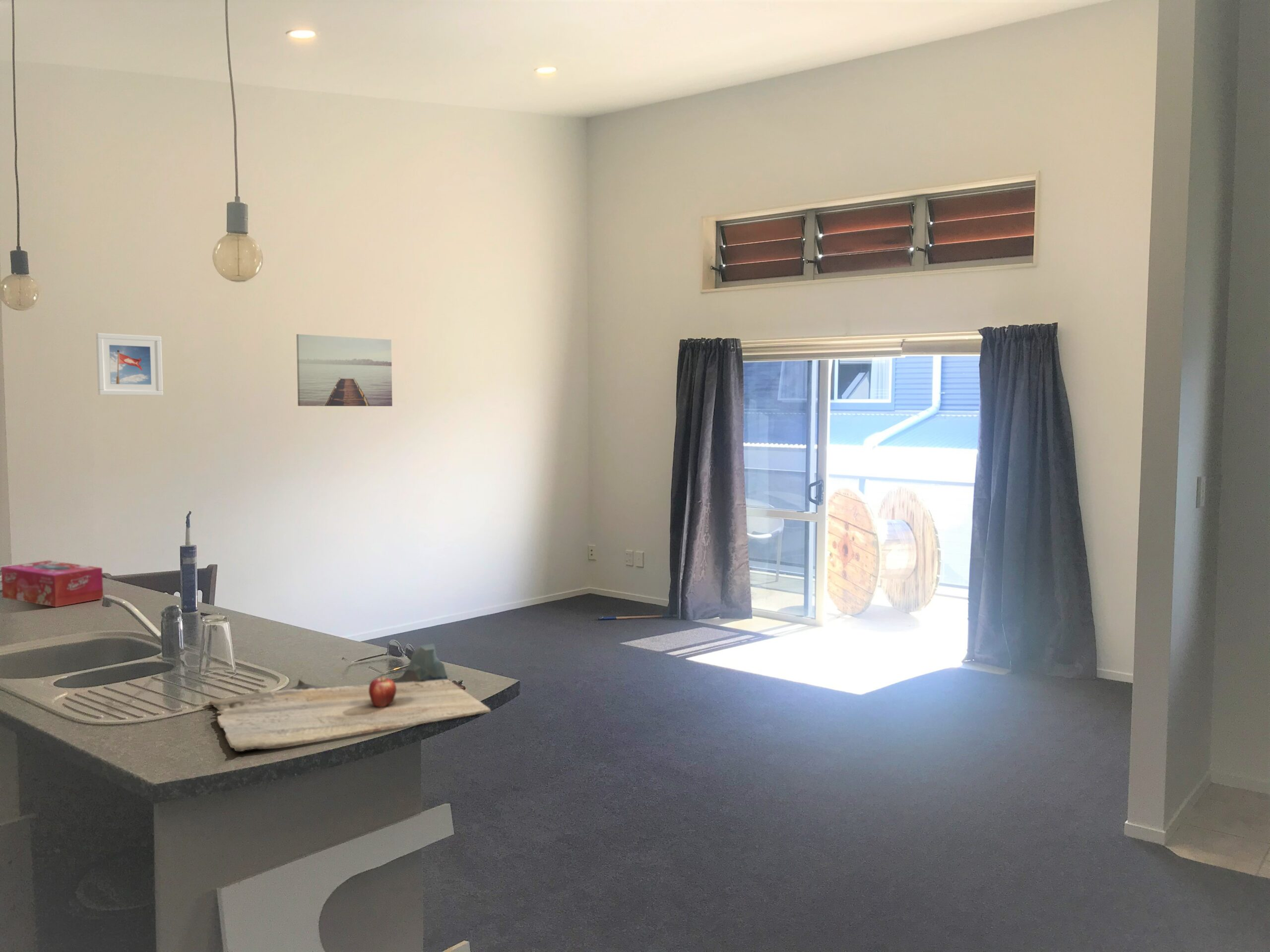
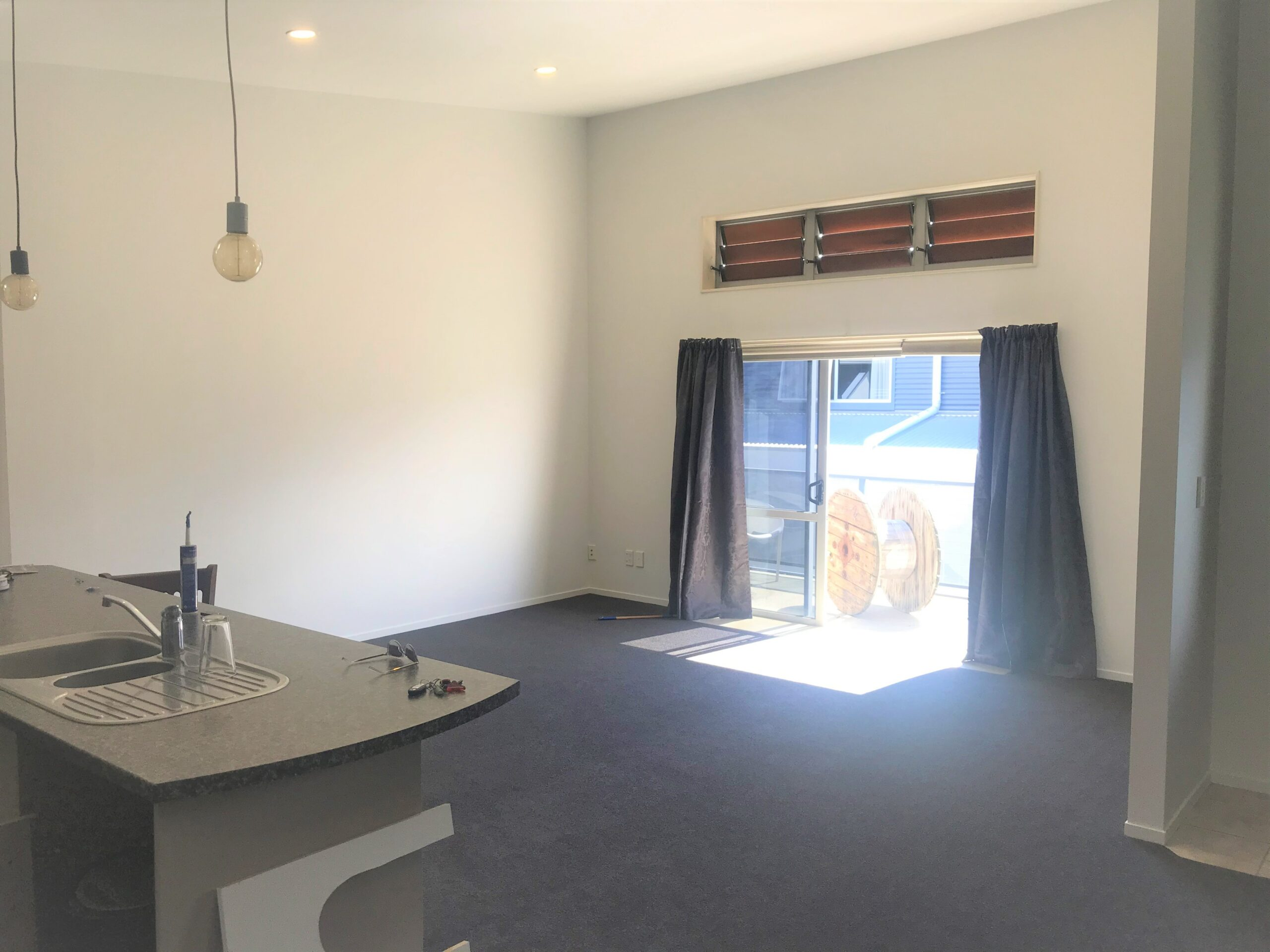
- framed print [95,333,164,396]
- cutting board [208,643,492,752]
- wall art [296,334,393,407]
- tissue box [0,560,104,607]
